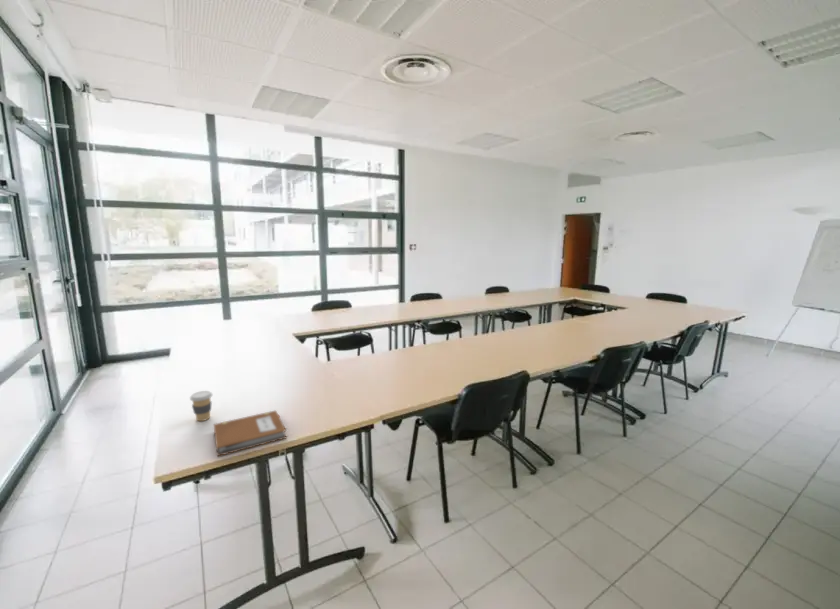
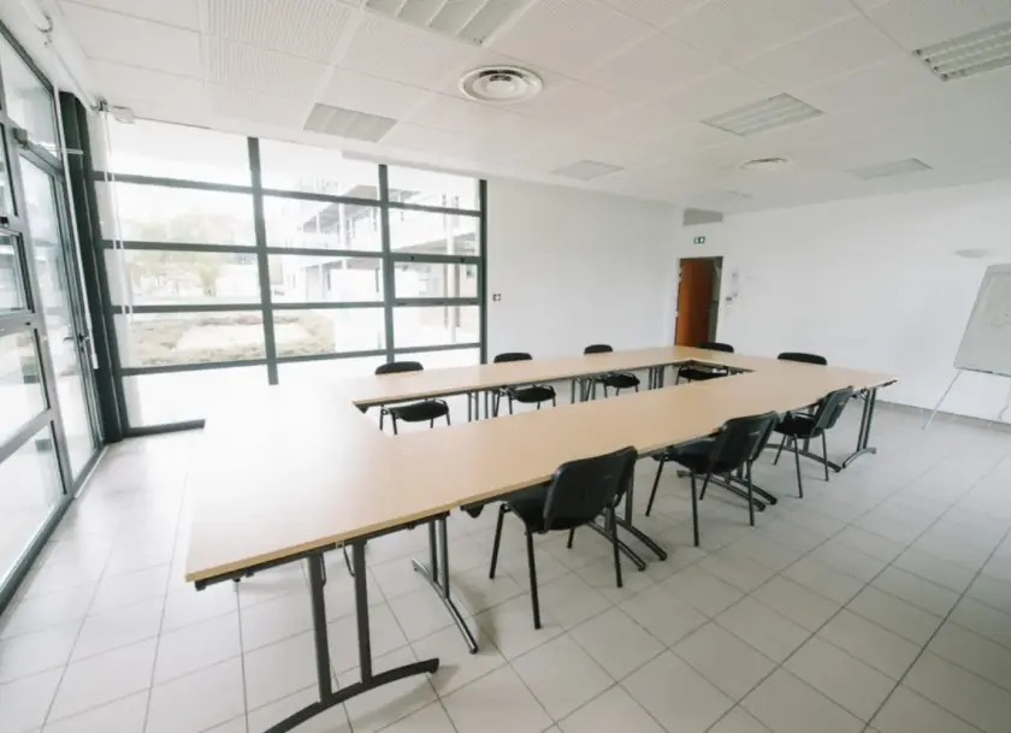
- coffee cup [189,390,213,422]
- notebook [213,409,288,457]
